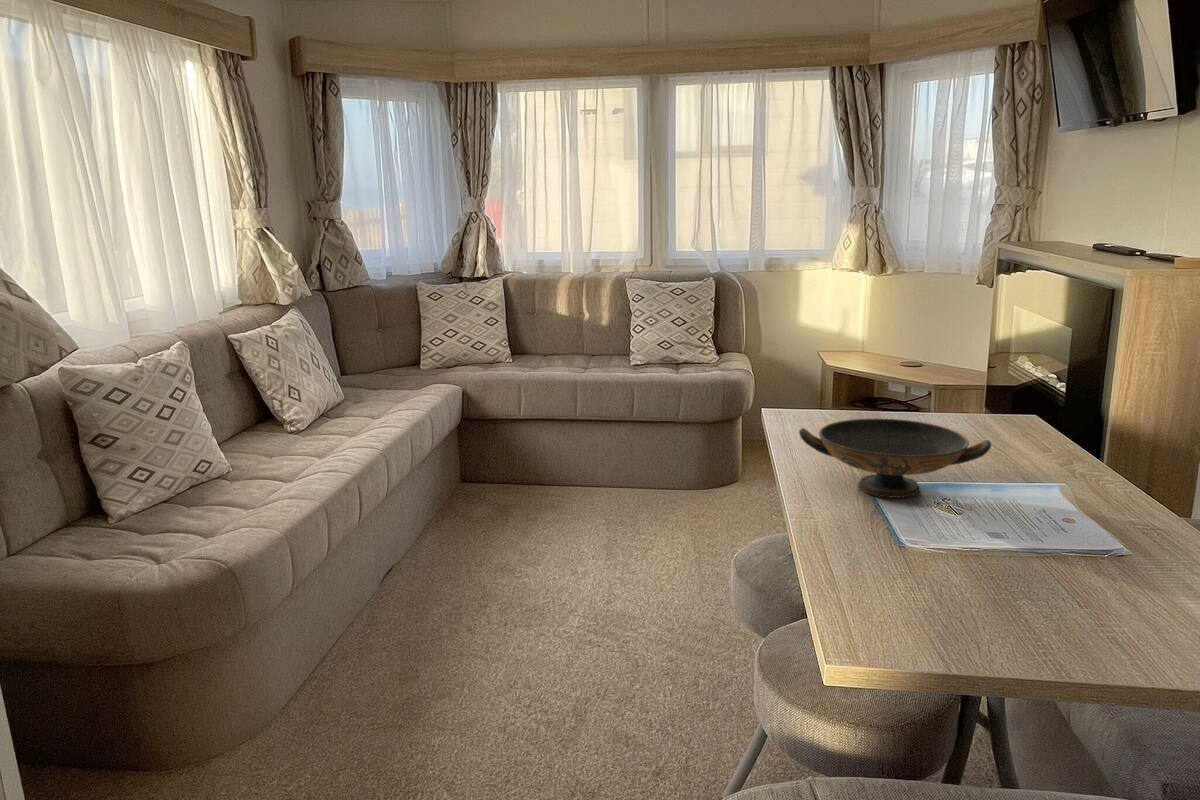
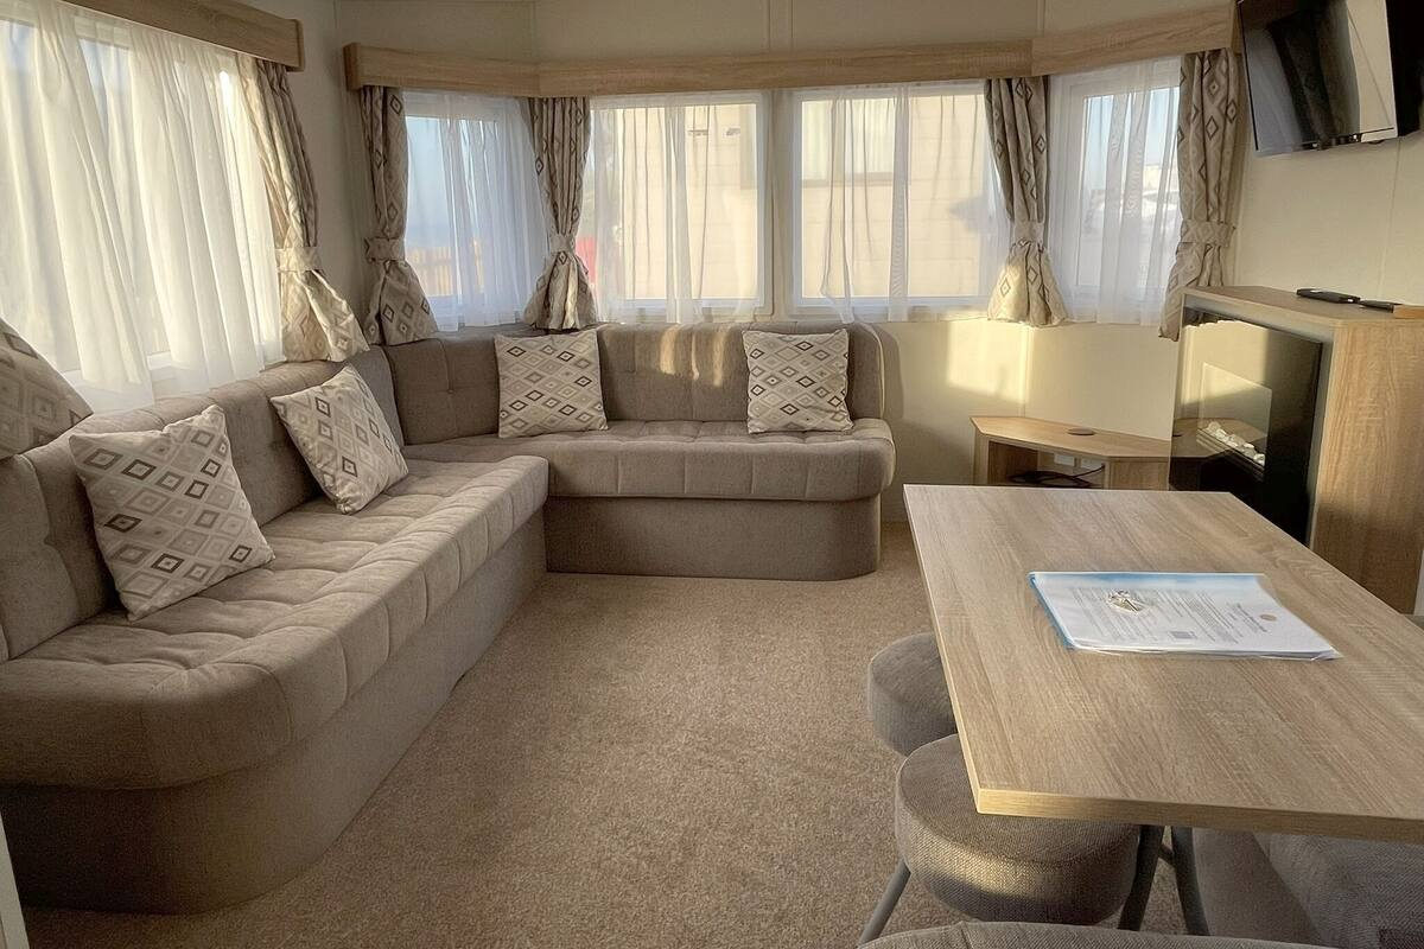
- decorative bowl [798,417,992,499]
